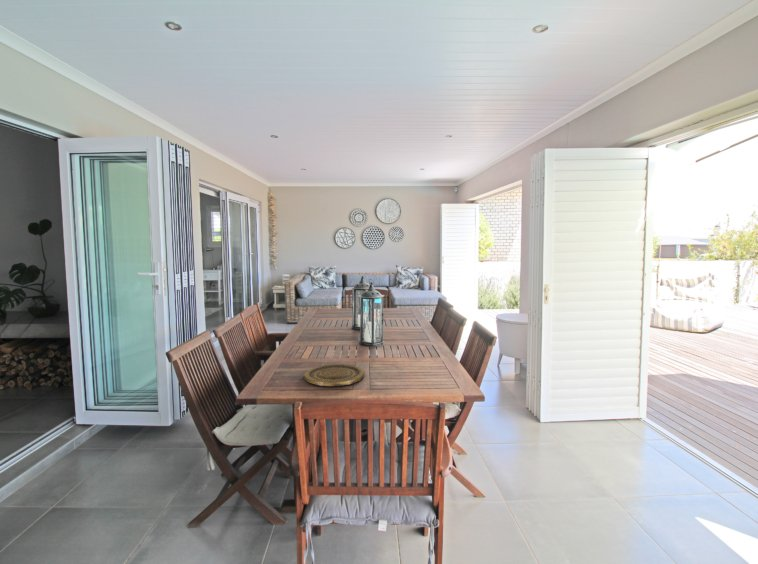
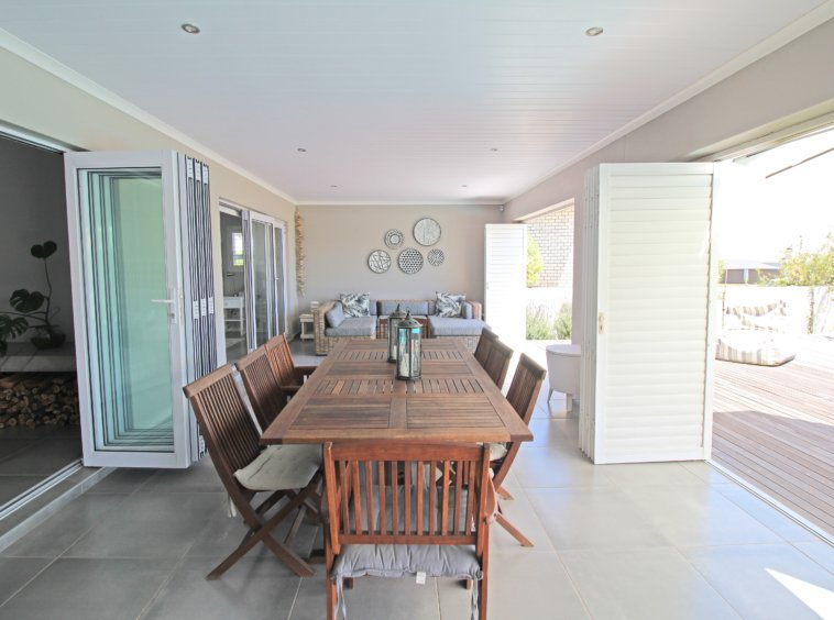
- plate [303,363,365,387]
